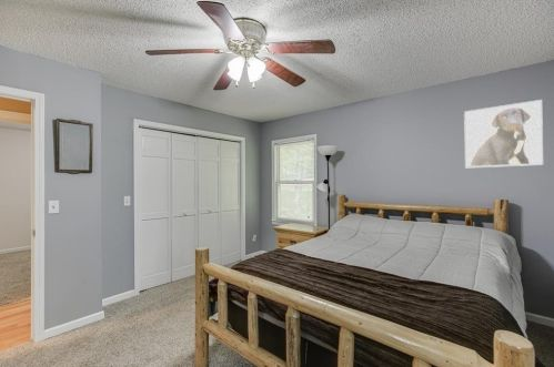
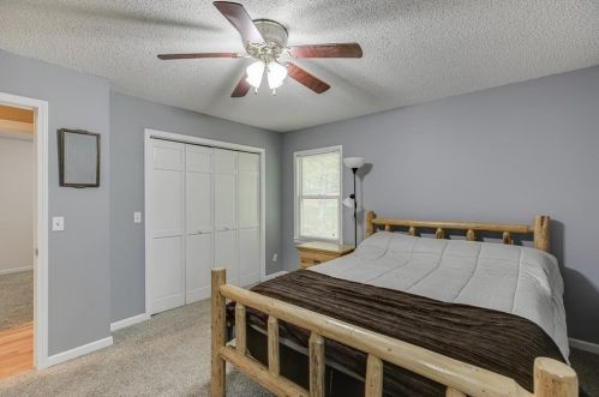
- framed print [463,99,544,169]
